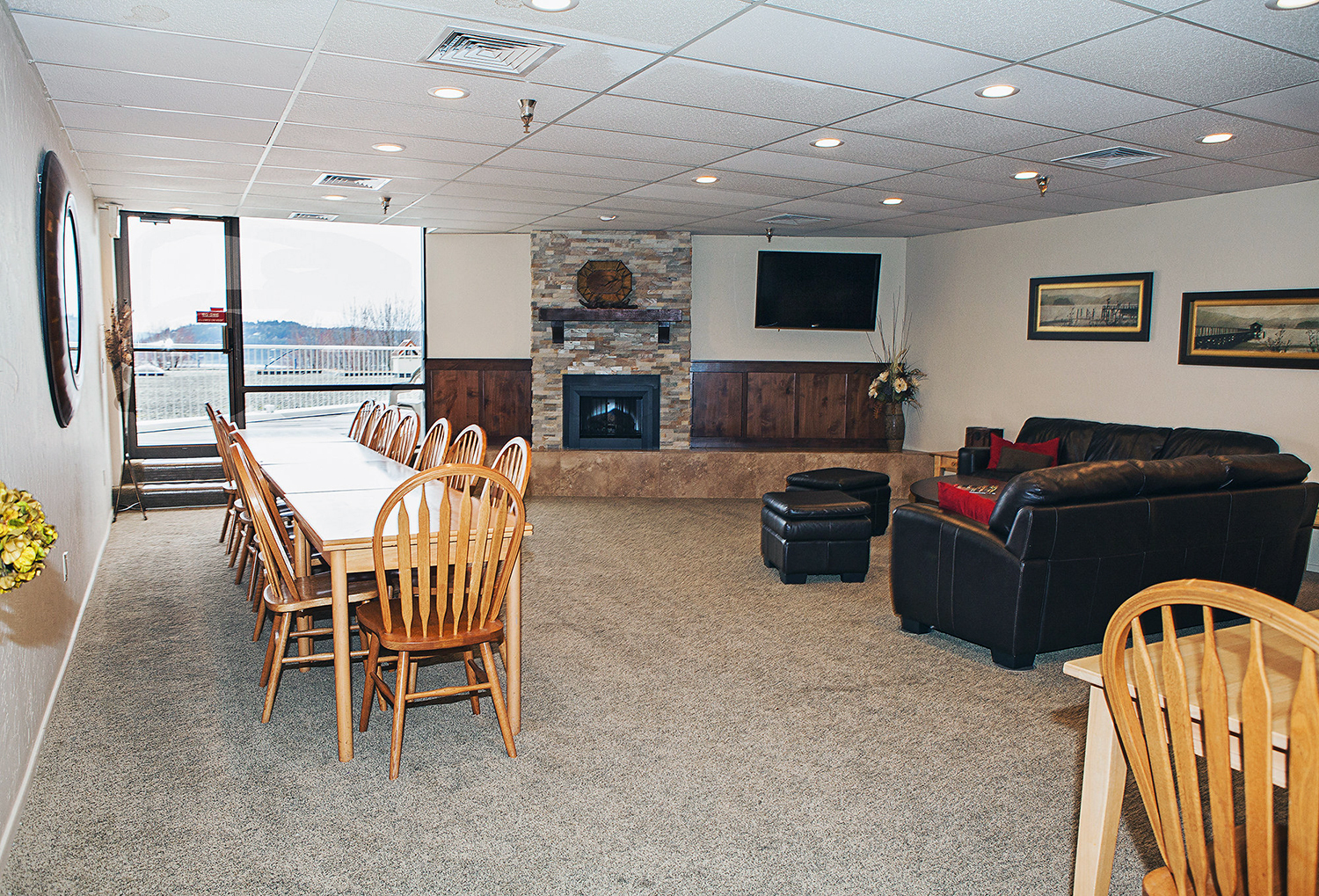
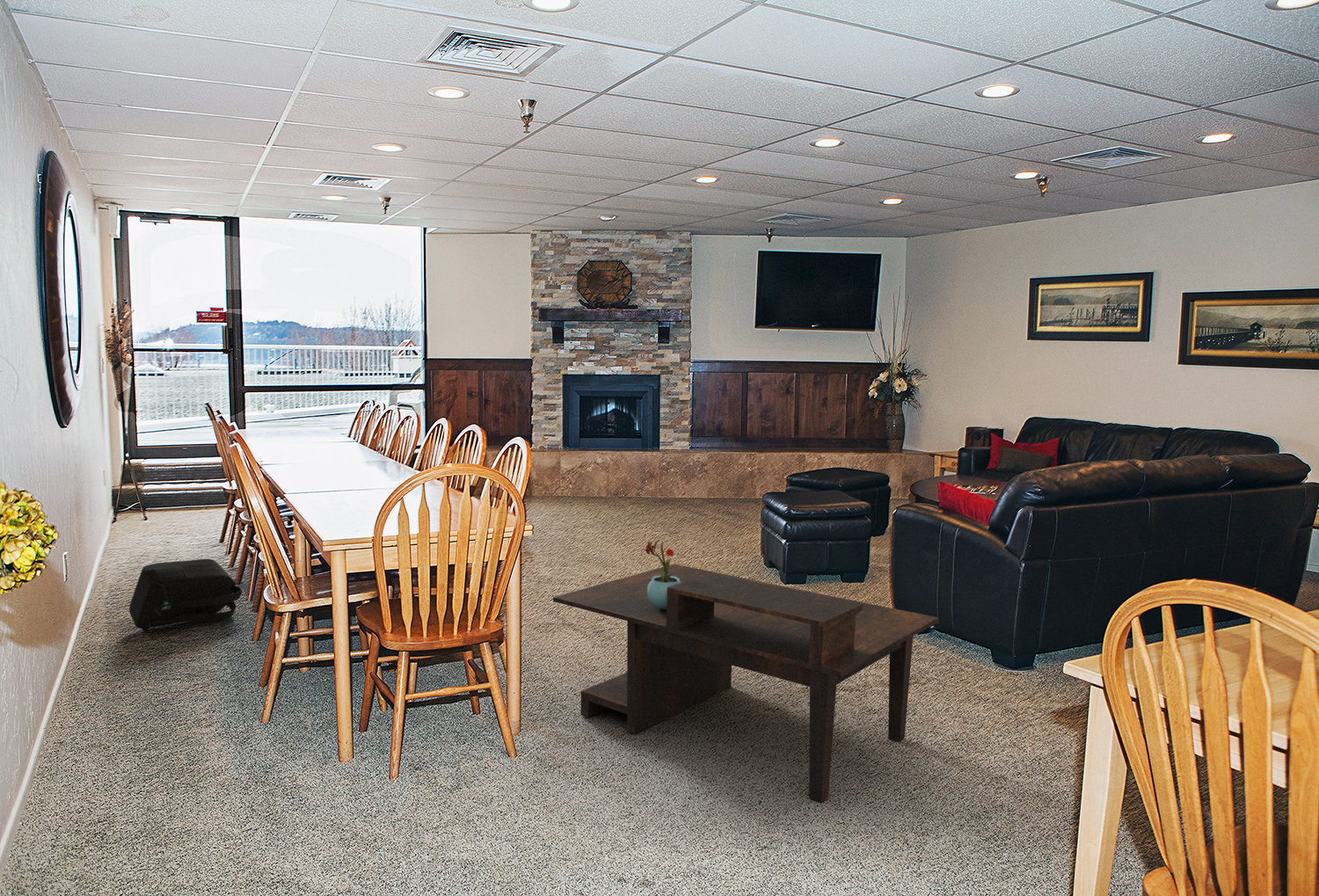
+ backpack [128,558,243,639]
+ coffee table [552,564,939,803]
+ potted flower [644,539,681,610]
